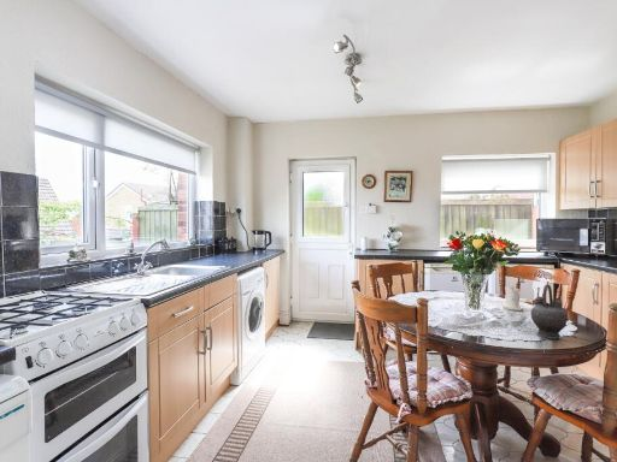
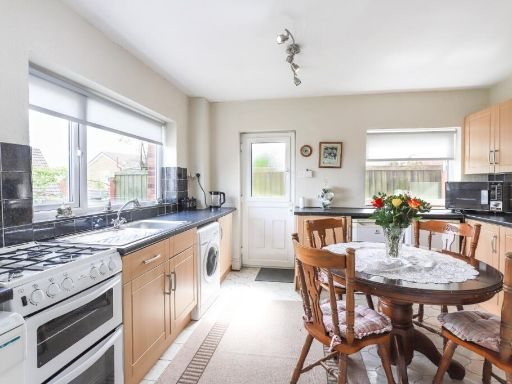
- teapot [530,283,570,339]
- candle [501,285,524,312]
